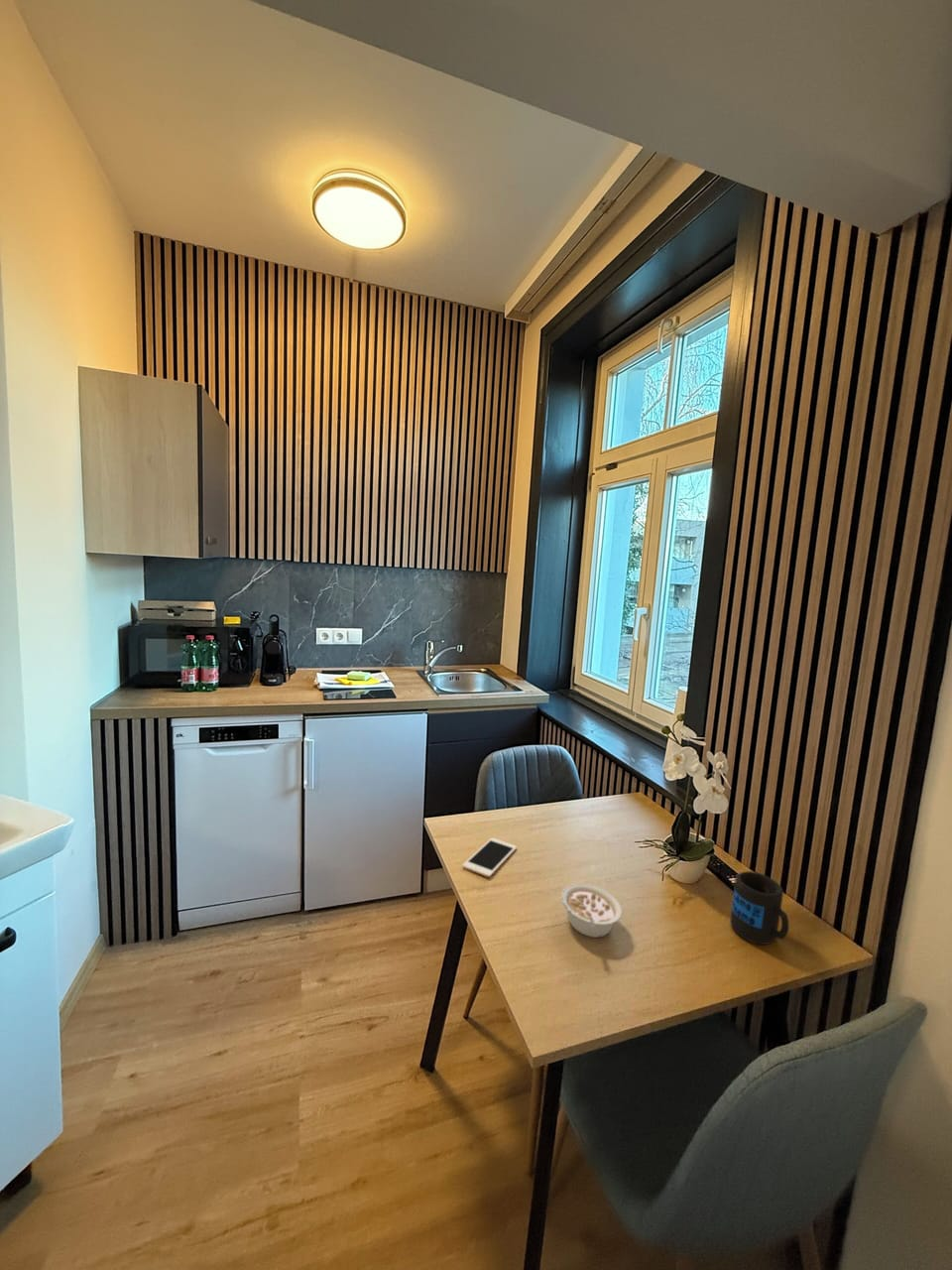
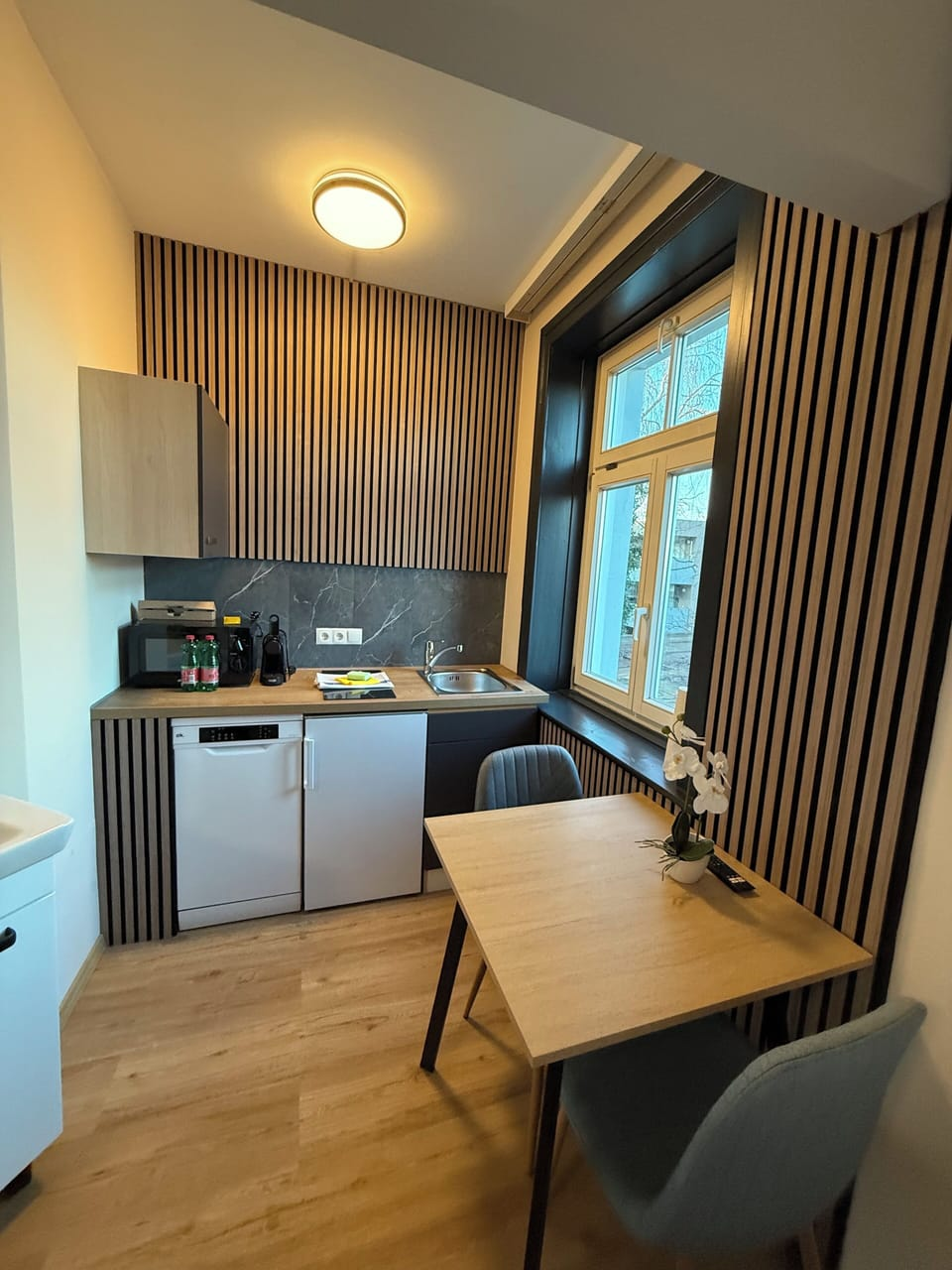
- cell phone [461,837,518,878]
- mug [729,870,789,946]
- legume [560,882,623,939]
